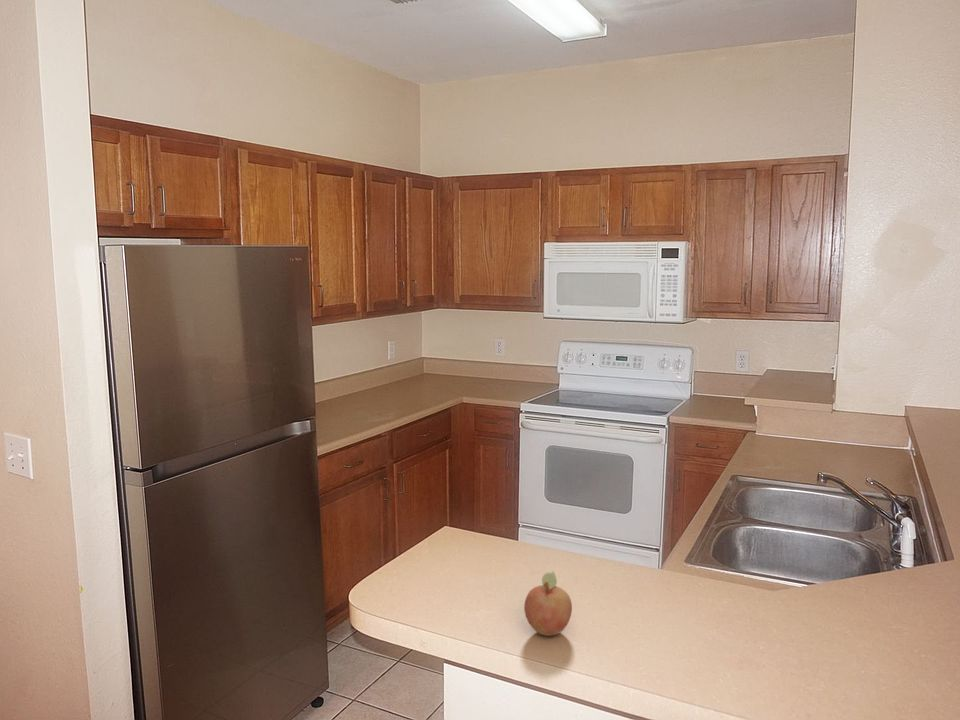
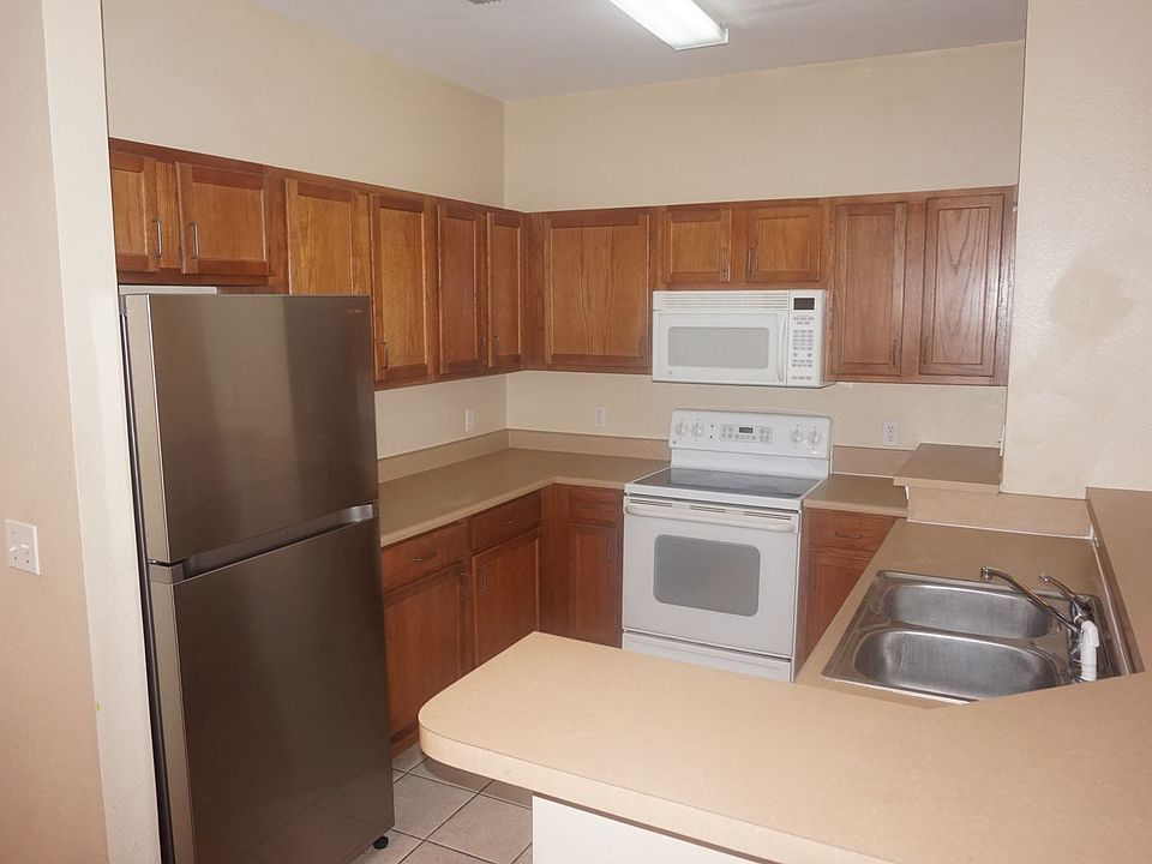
- fruit [523,569,573,637]
